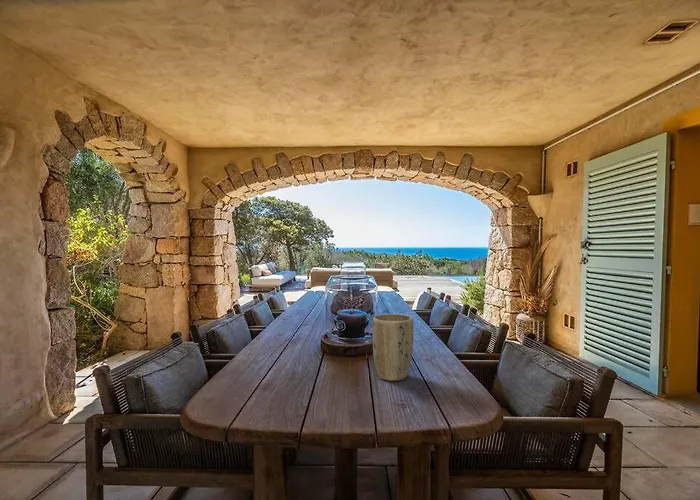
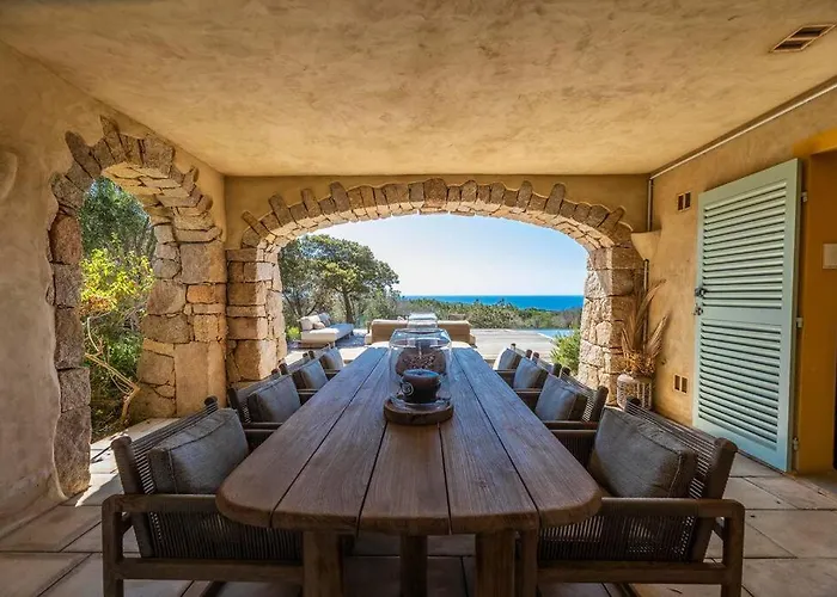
- plant pot [372,313,414,382]
